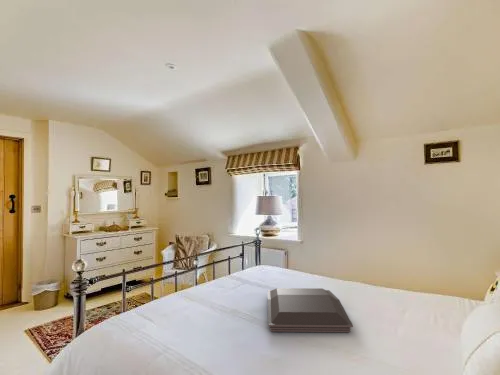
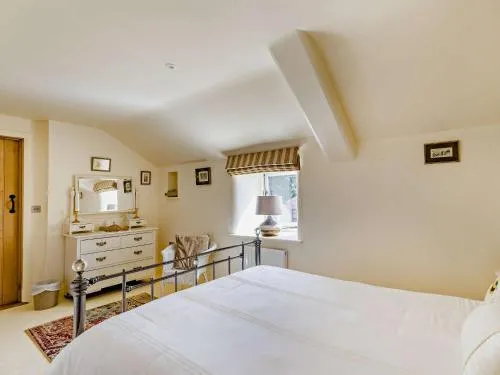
- serving tray [267,287,354,333]
